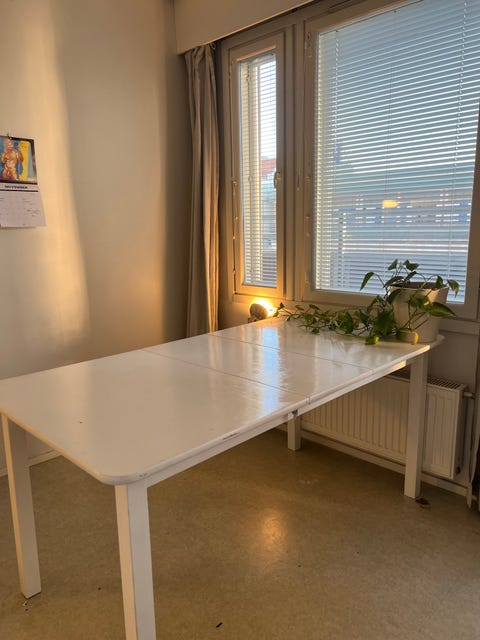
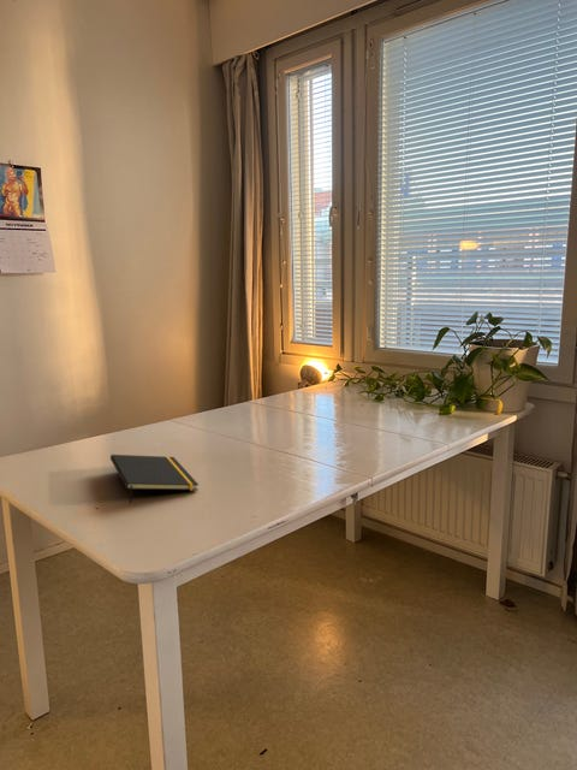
+ notepad [109,454,200,505]
